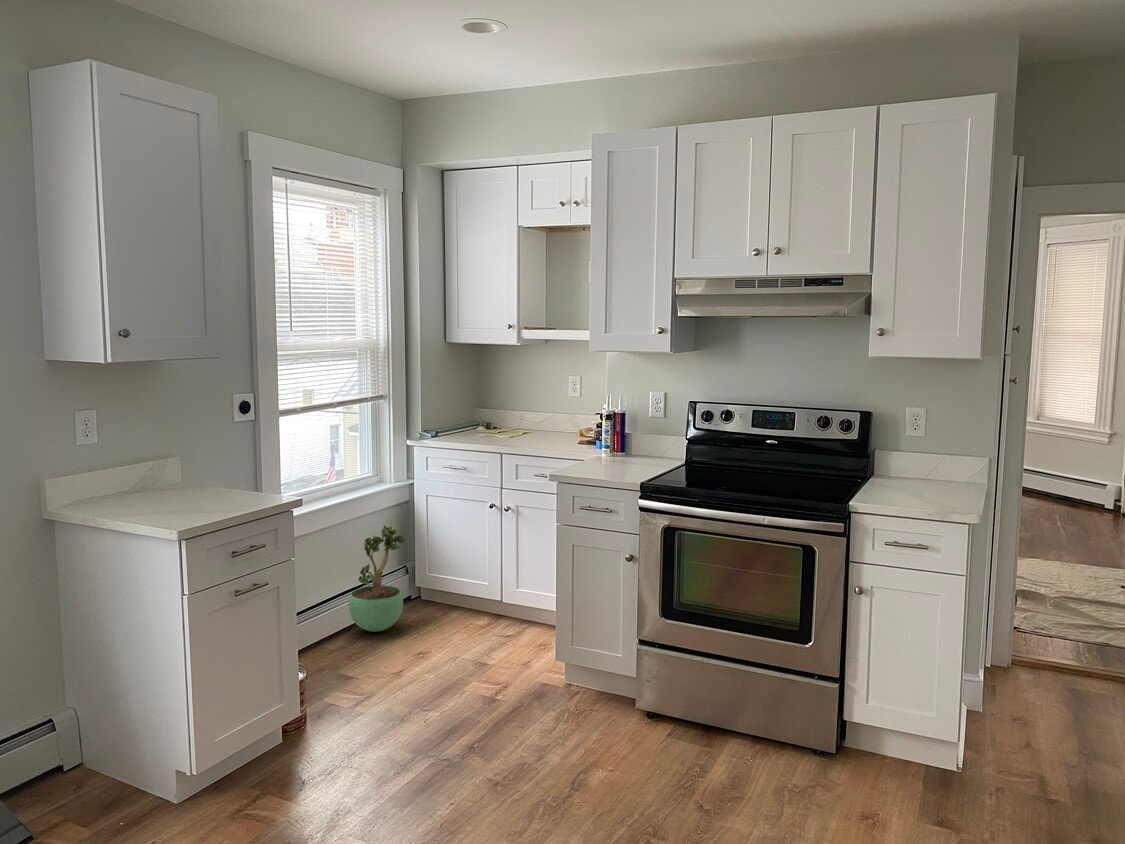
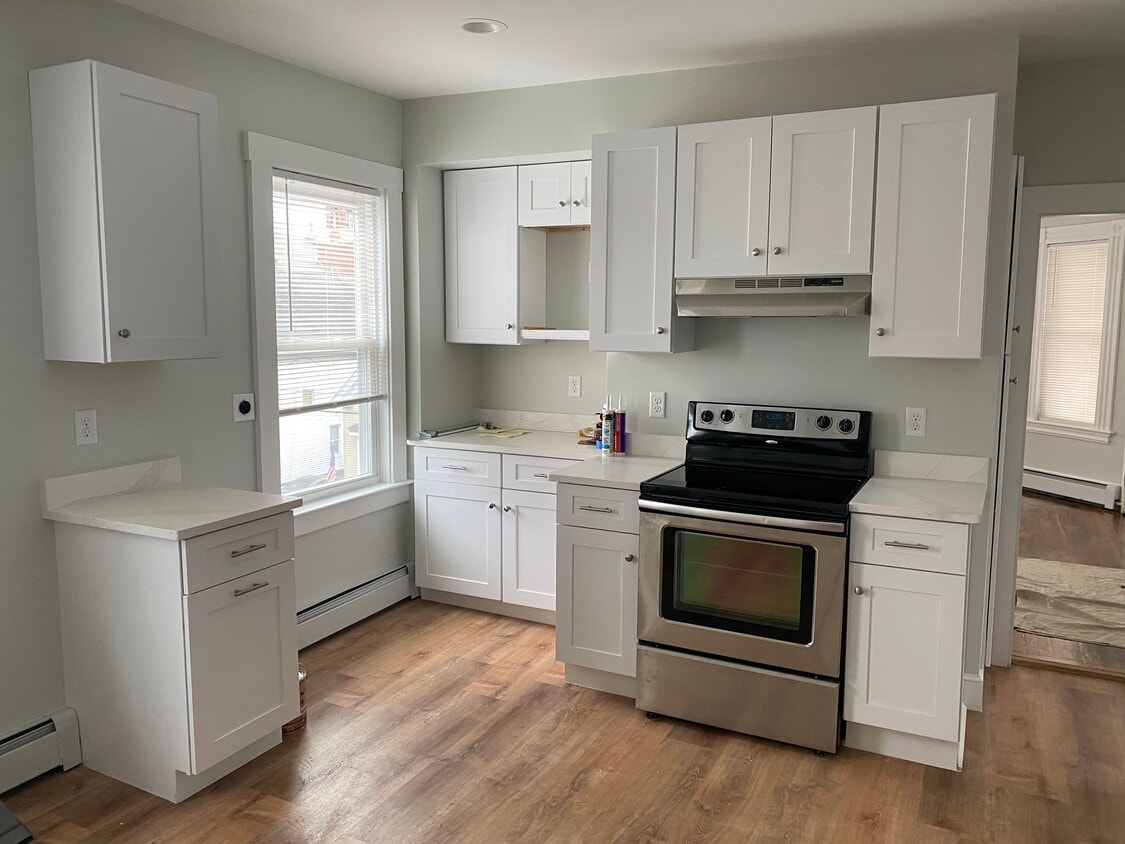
- potted plant [348,524,406,633]
